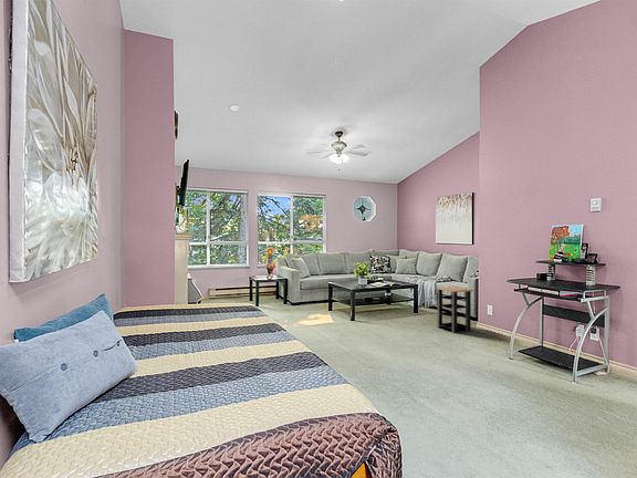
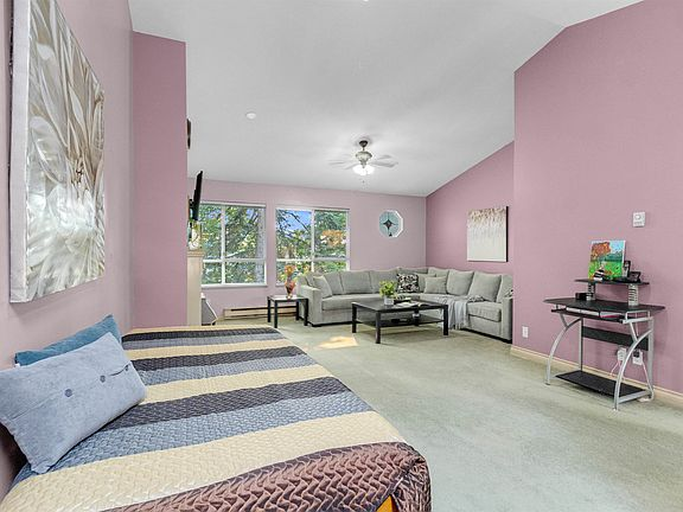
- side table [436,285,474,334]
